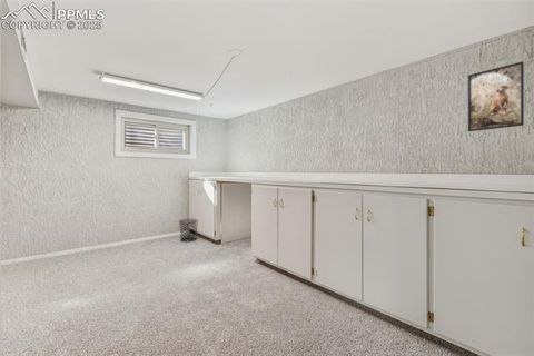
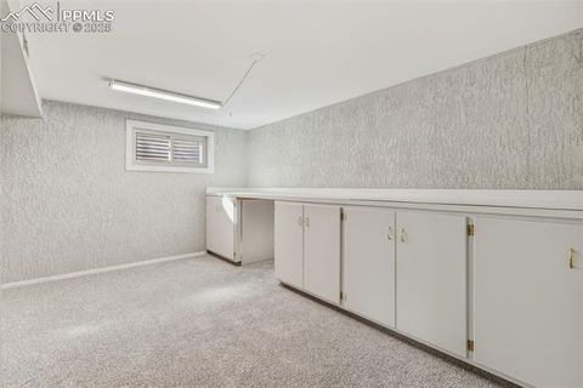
- waste bin [178,218,199,243]
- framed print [467,60,525,132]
